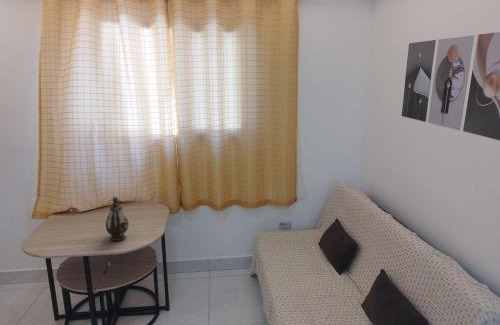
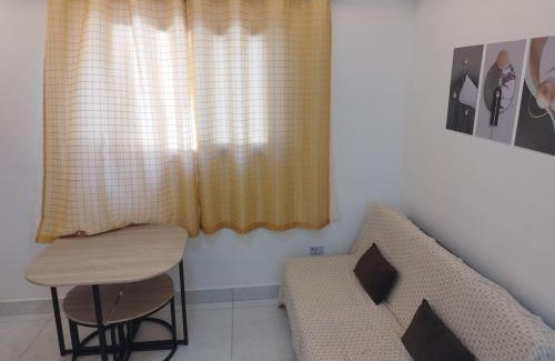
- teapot [105,196,129,242]
